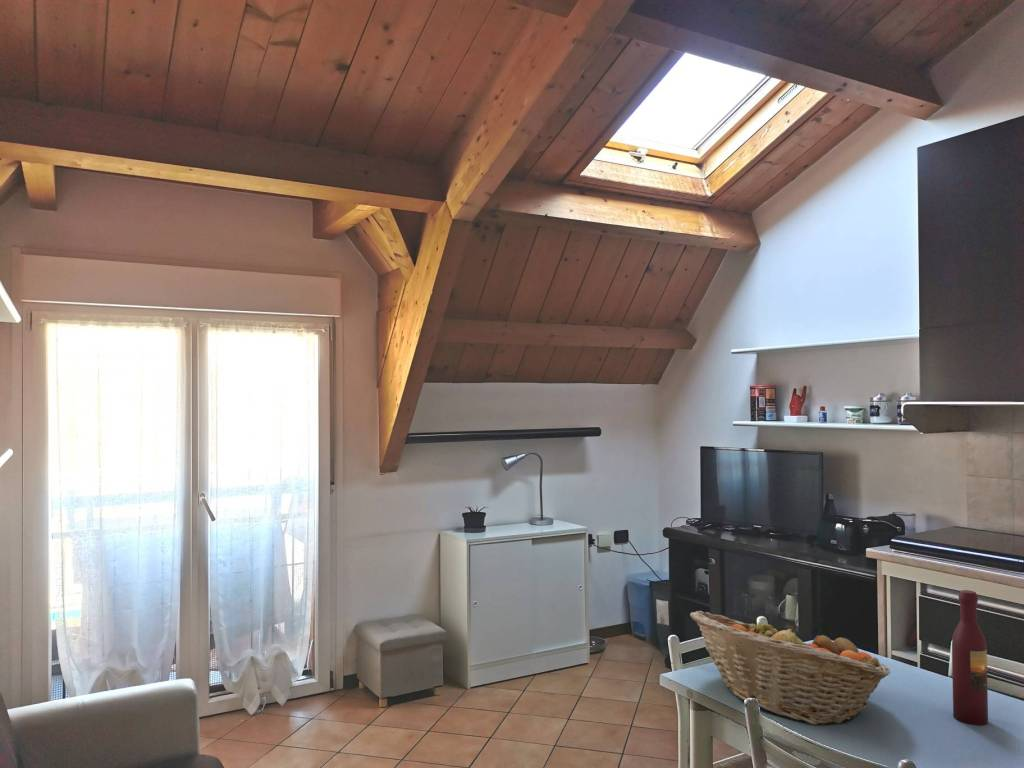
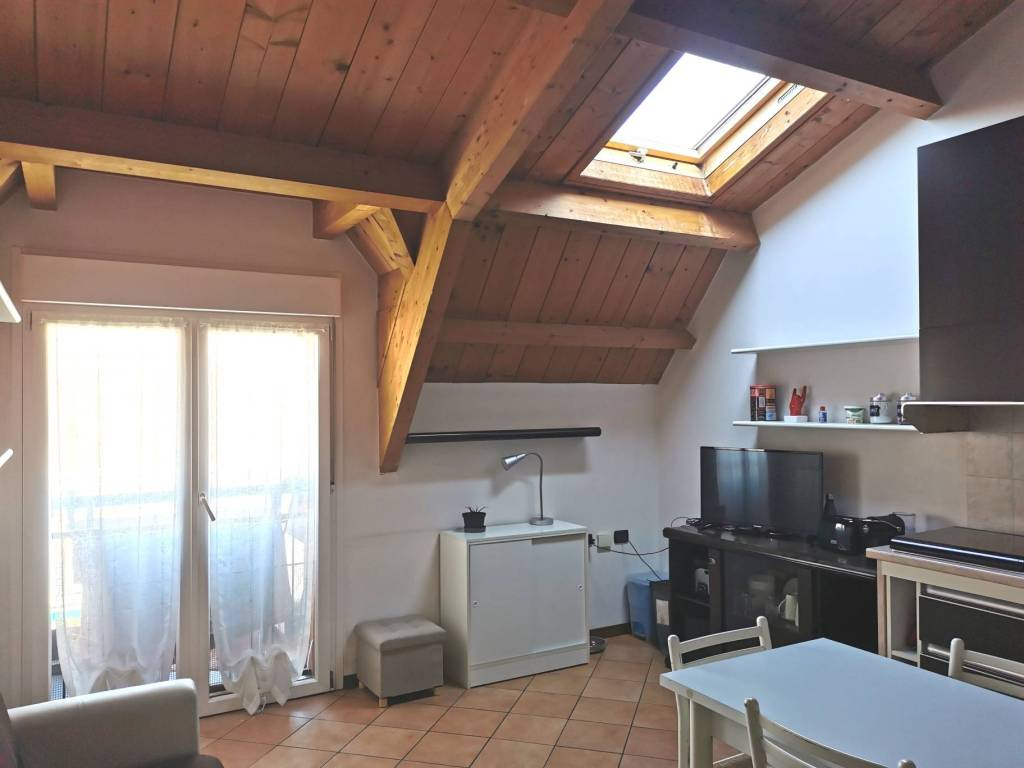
- fruit basket [689,610,891,726]
- wine bottle [951,589,989,726]
